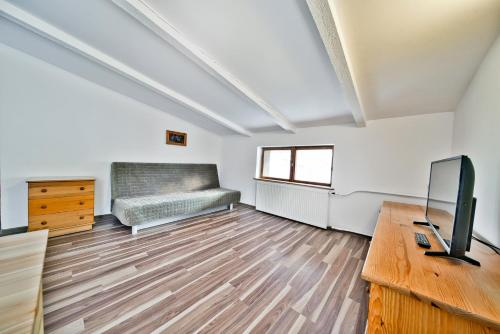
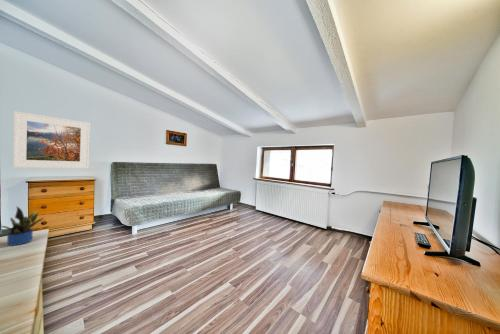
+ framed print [12,110,91,169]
+ potted plant [0,205,45,247]
